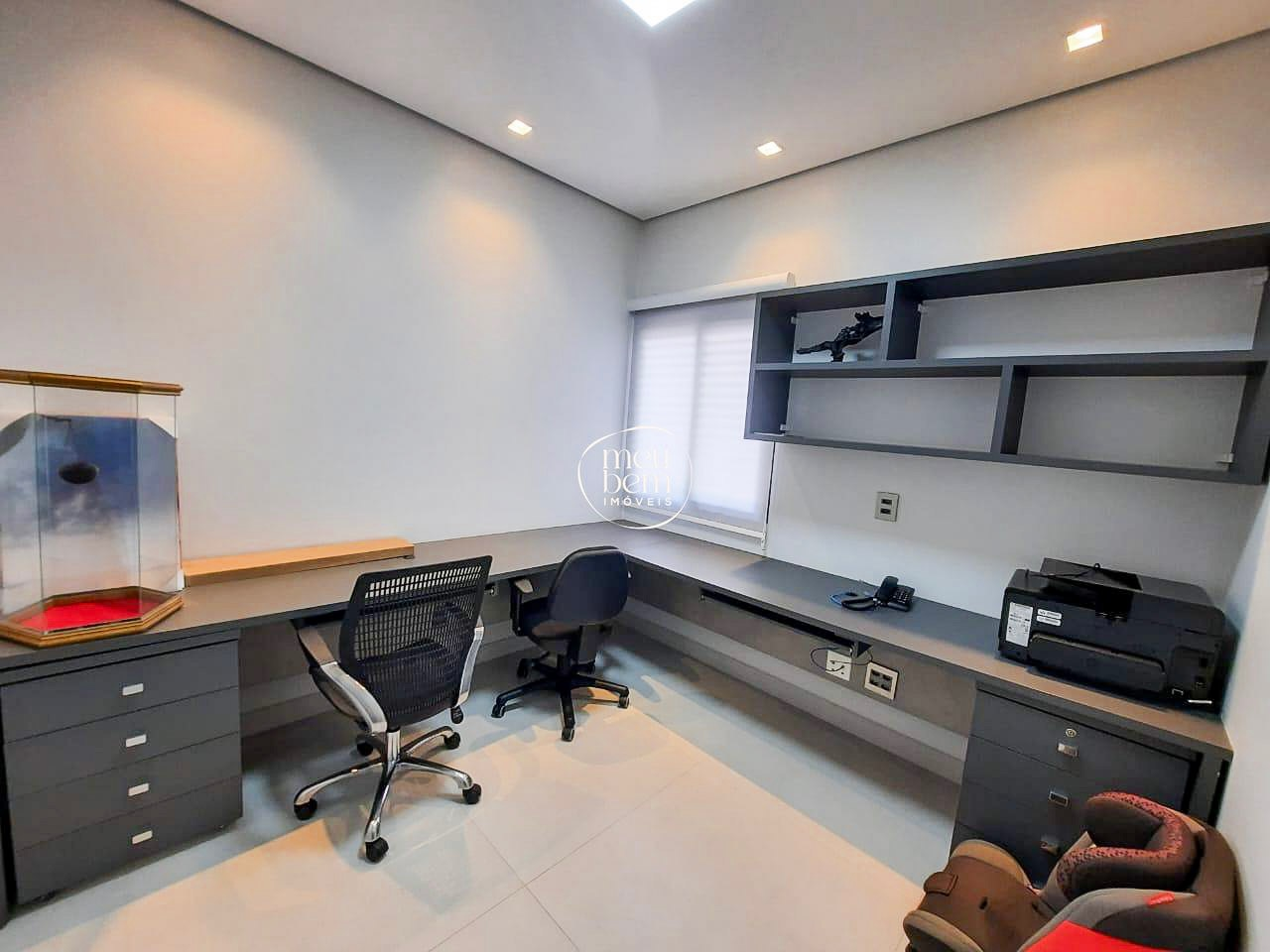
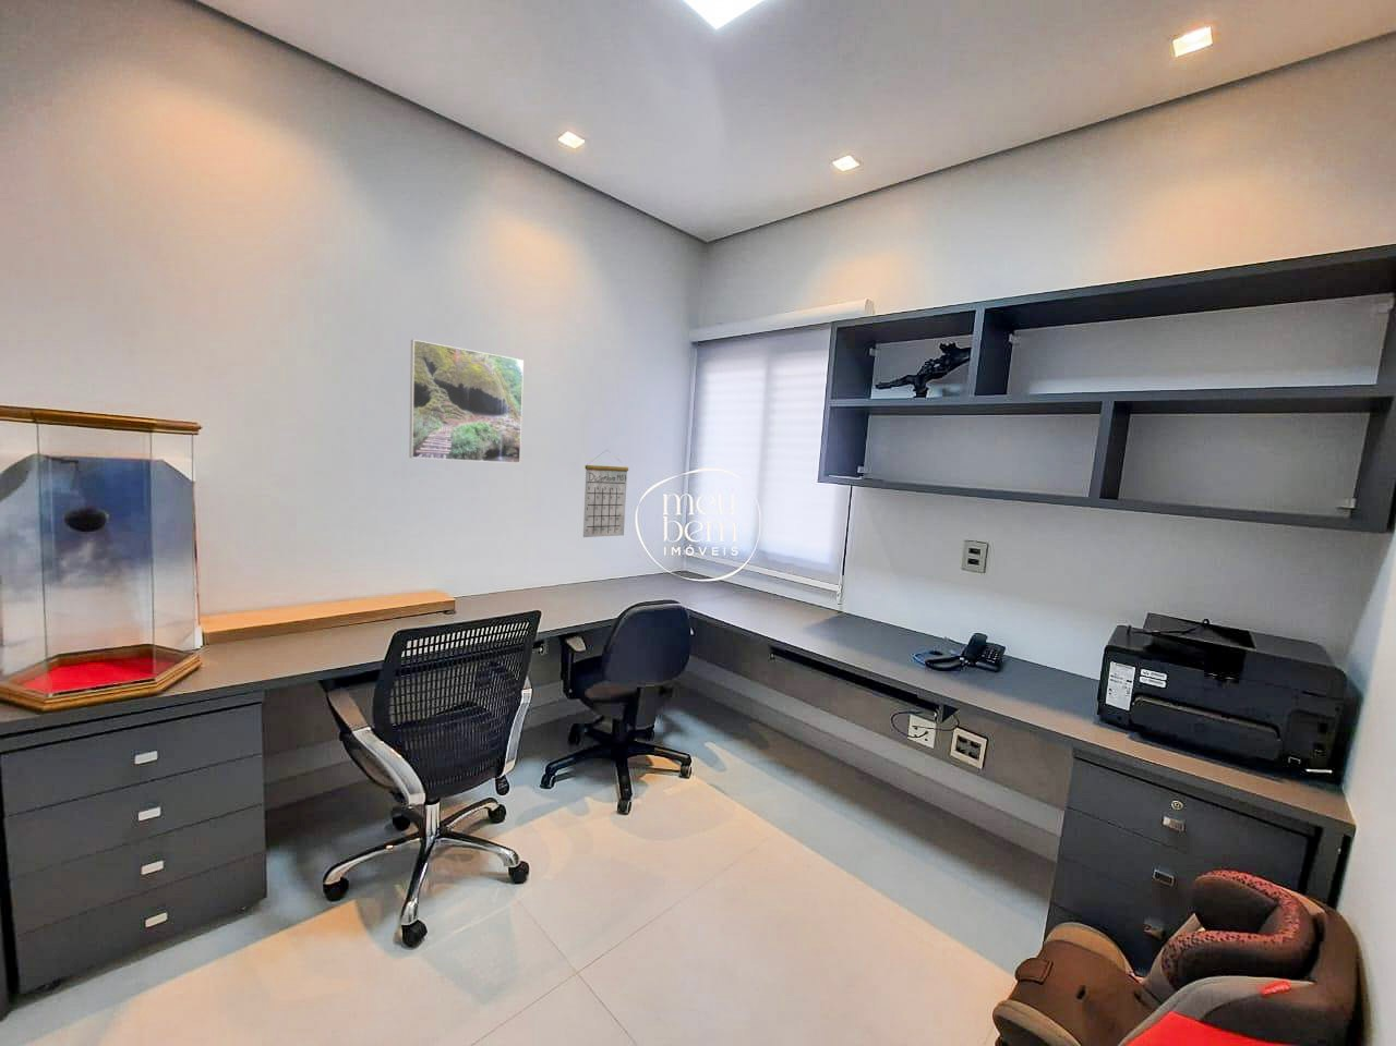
+ calendar [583,449,629,538]
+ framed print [409,338,524,464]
